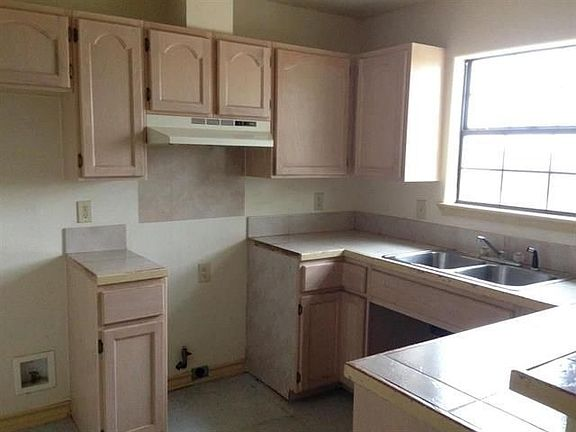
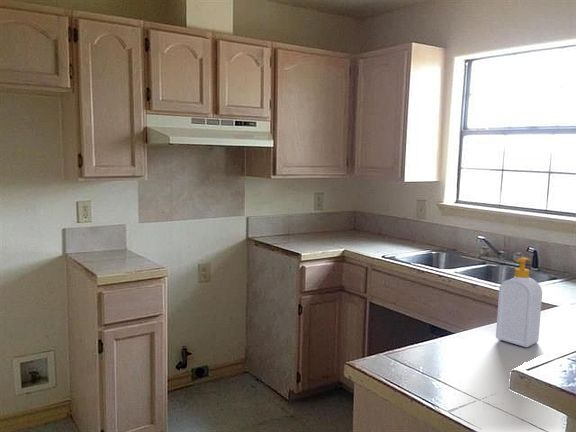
+ soap bottle [495,256,543,348]
